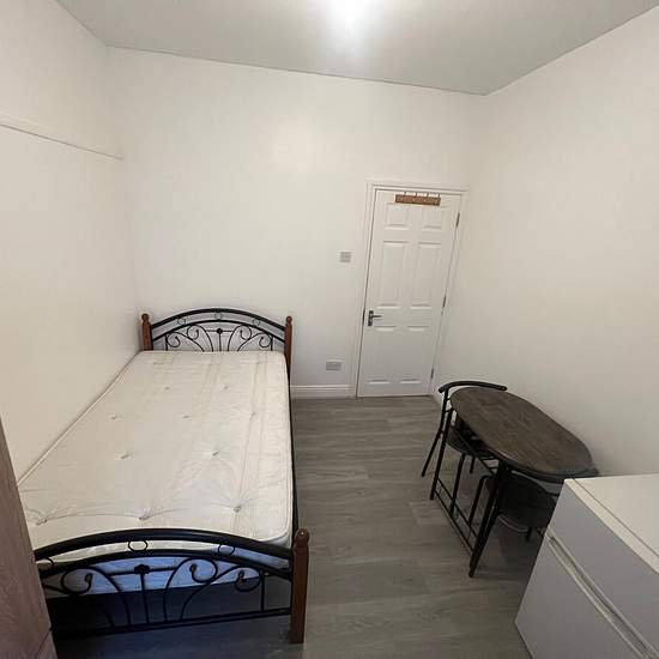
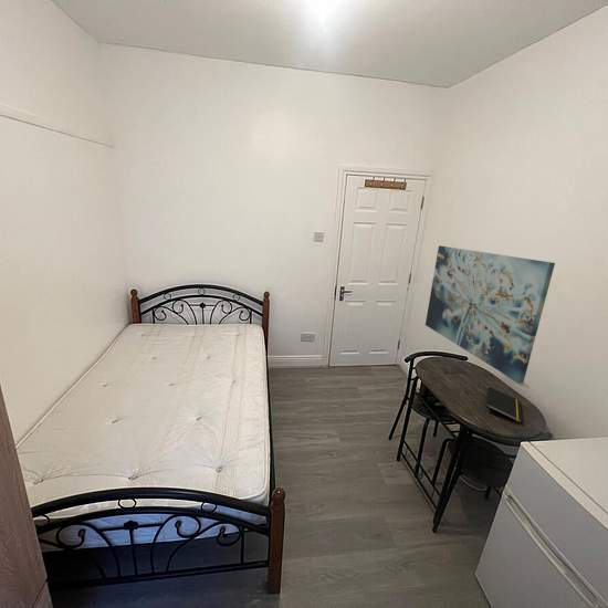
+ notepad [484,386,523,423]
+ wall art [424,244,556,385]
